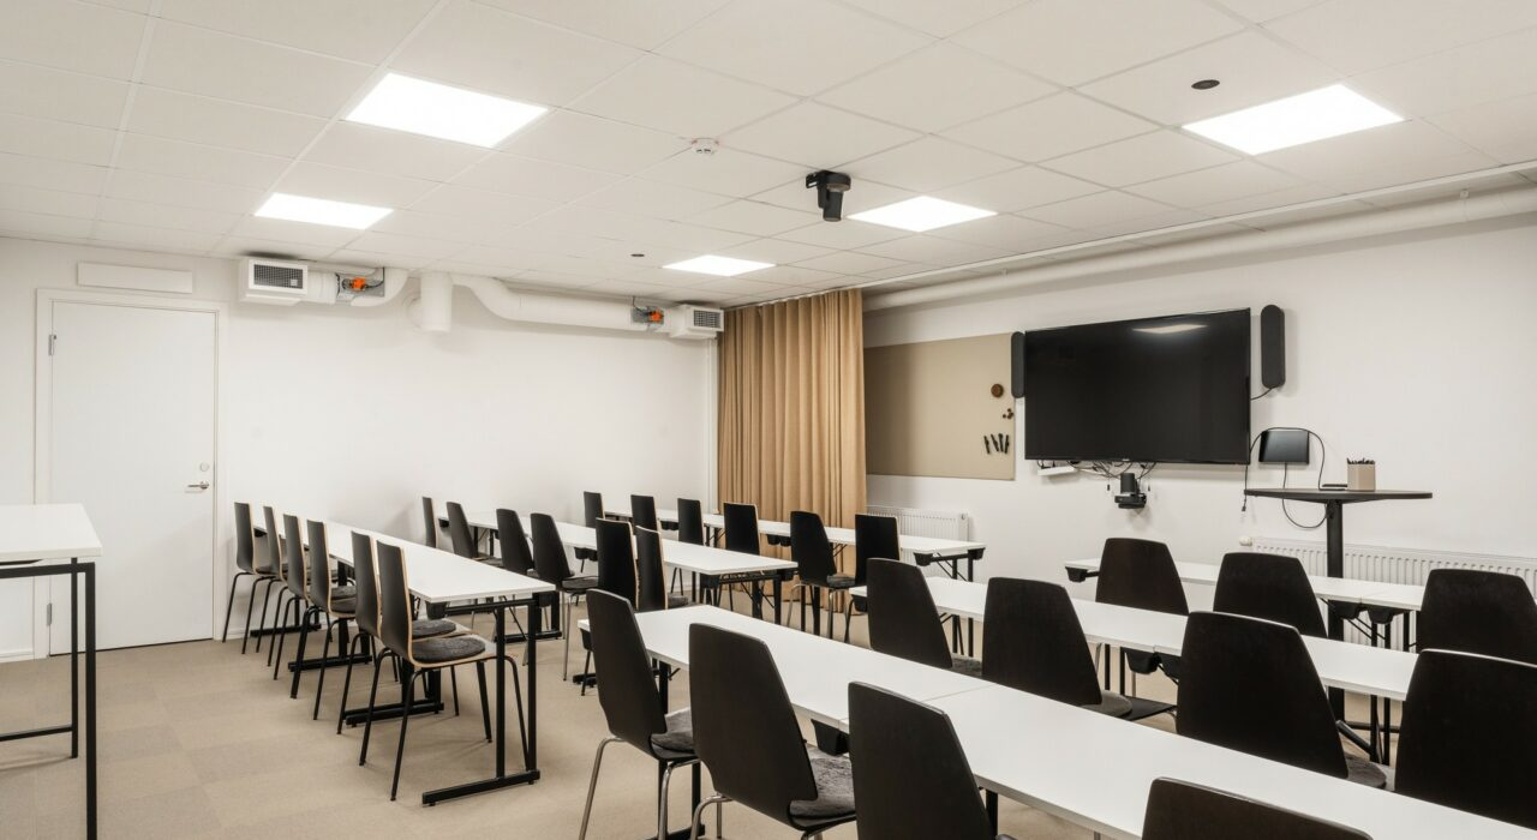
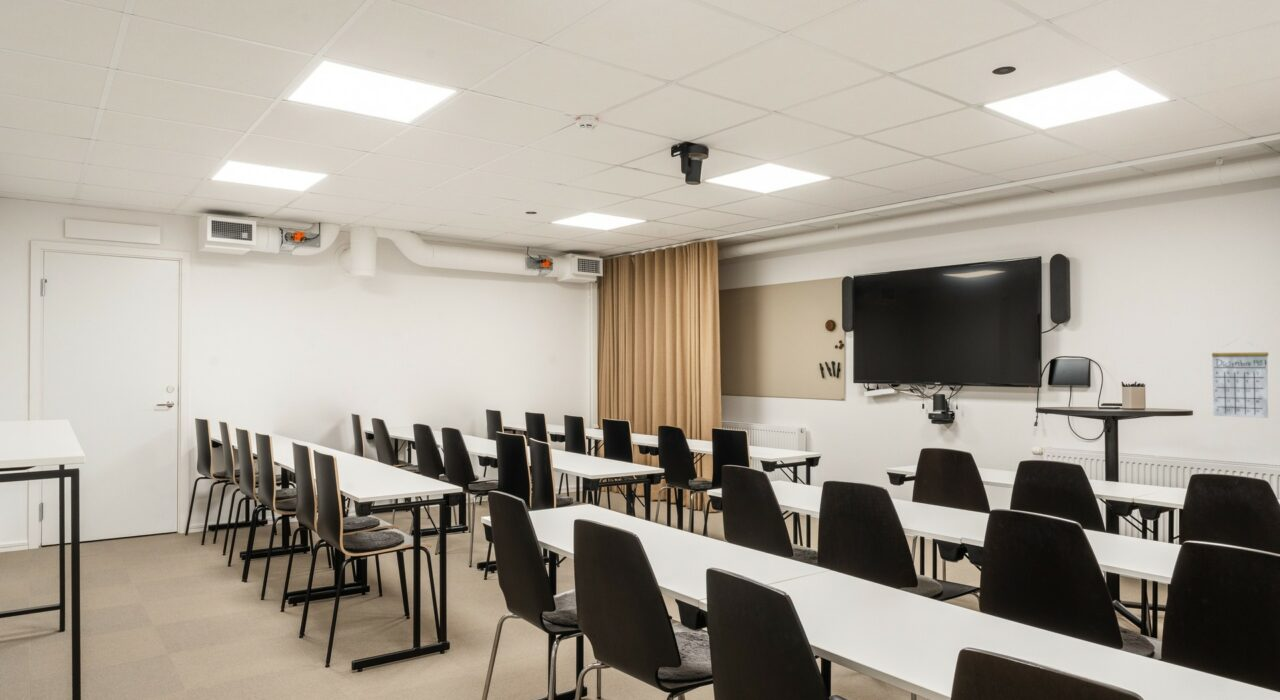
+ calendar [1211,338,1269,419]
